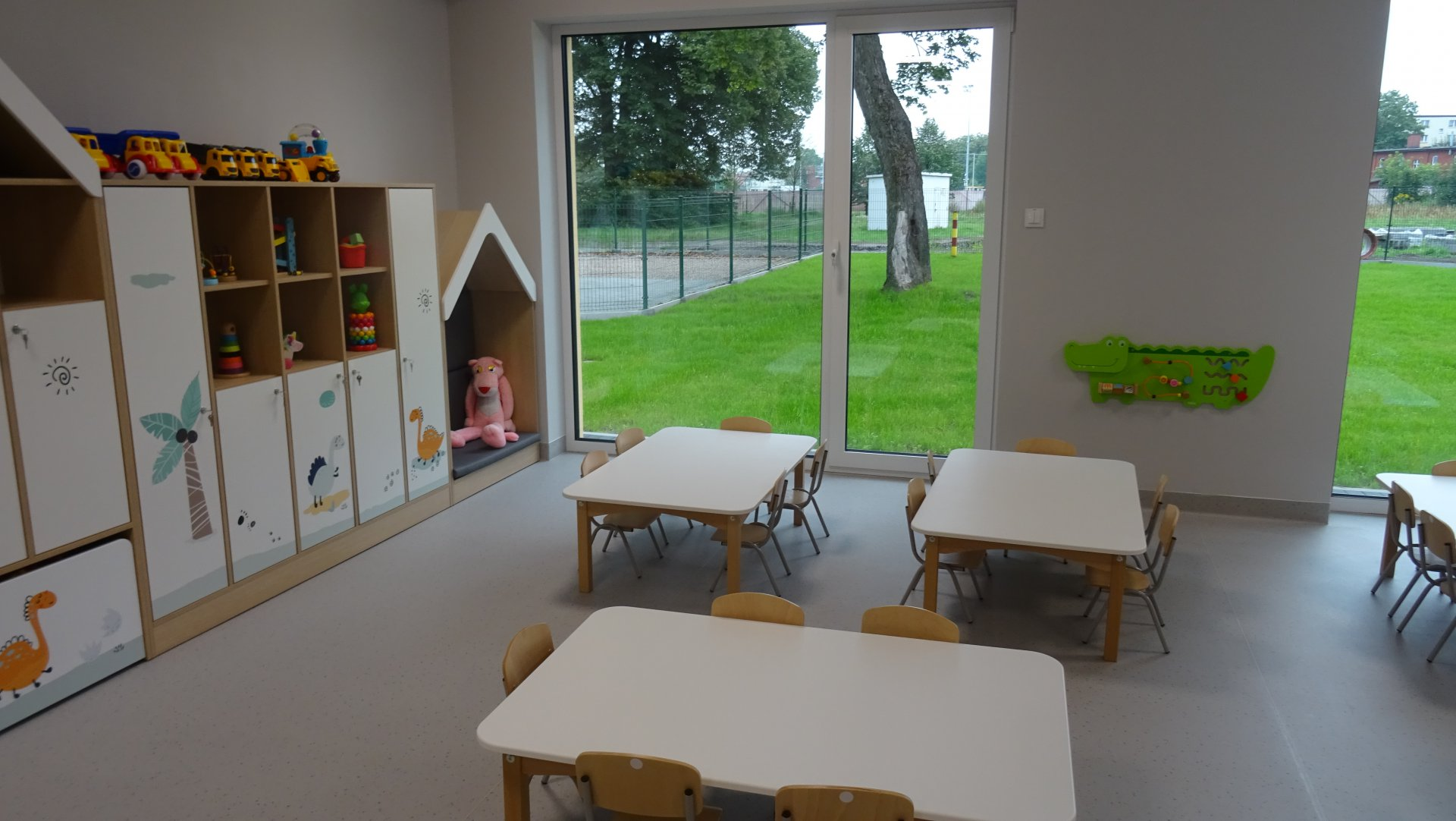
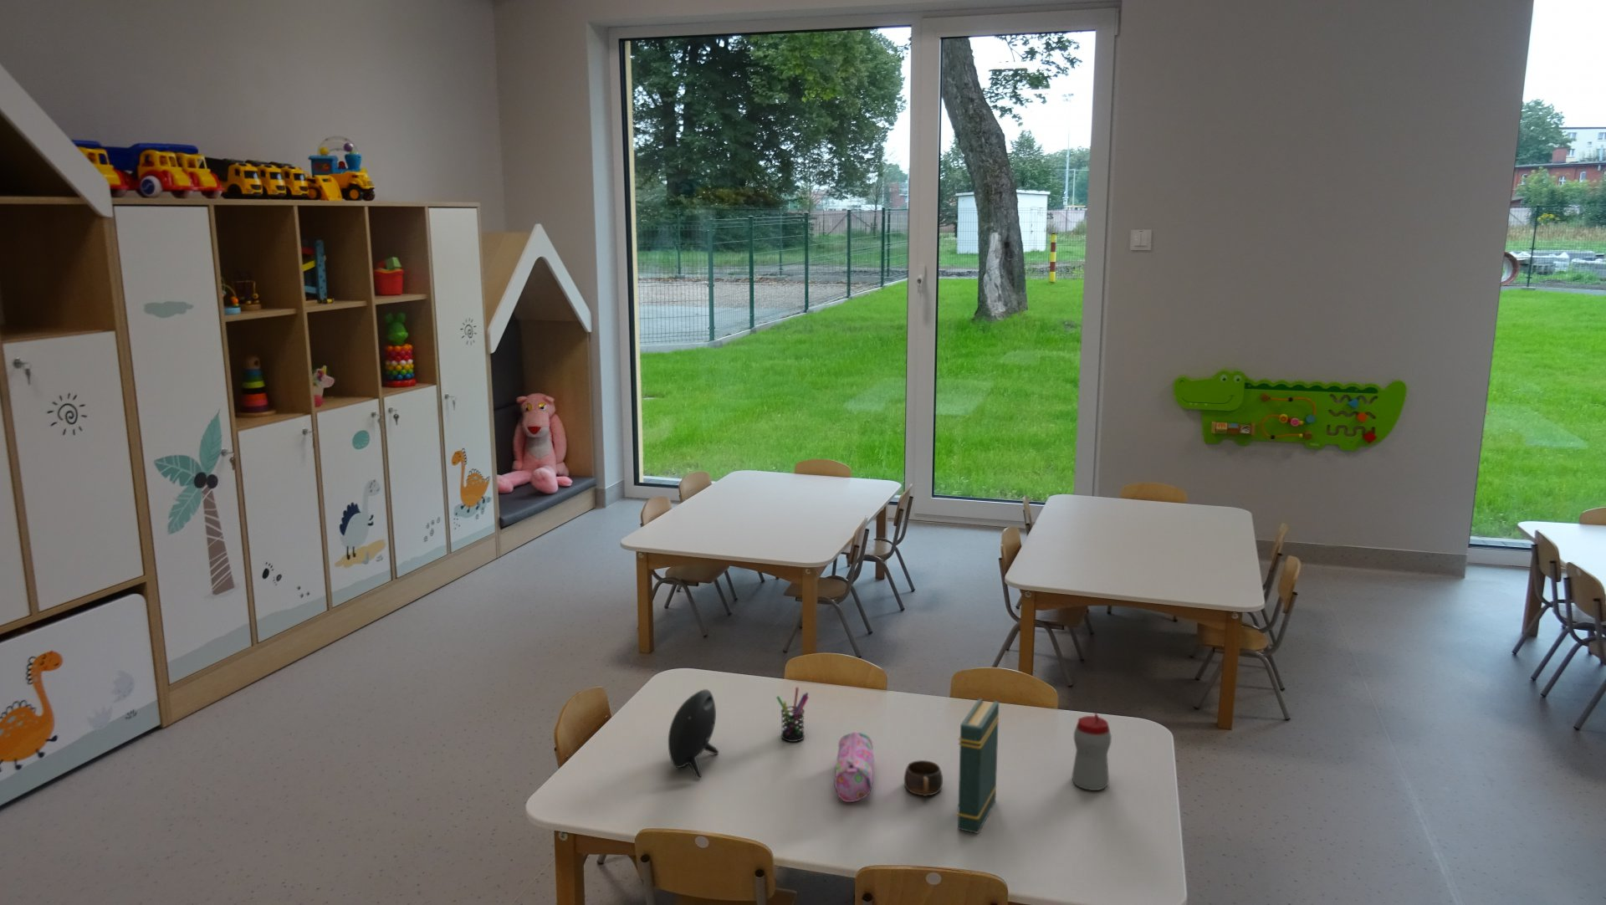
+ sippy cup [1071,712,1113,791]
+ book [955,698,999,834]
+ pen holder [775,687,810,743]
+ cup [903,759,943,797]
+ speaker [667,688,719,779]
+ pencil case [834,731,875,802]
